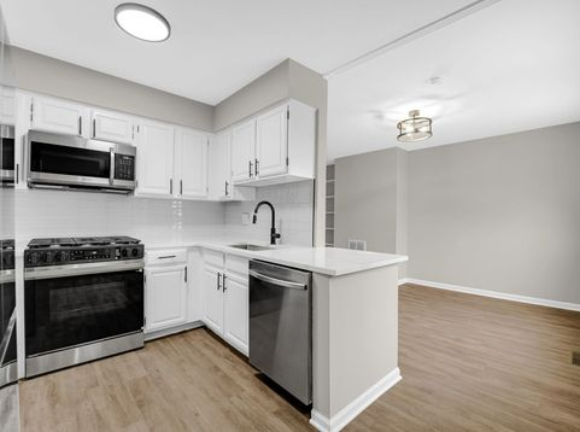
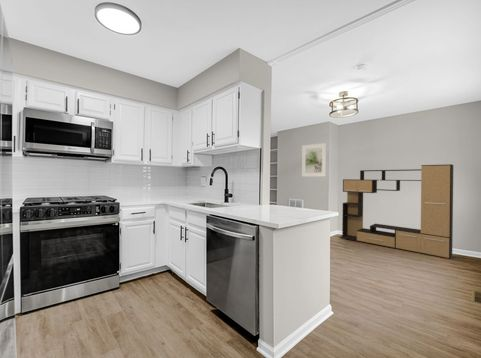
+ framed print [301,142,327,178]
+ media console [339,163,454,260]
